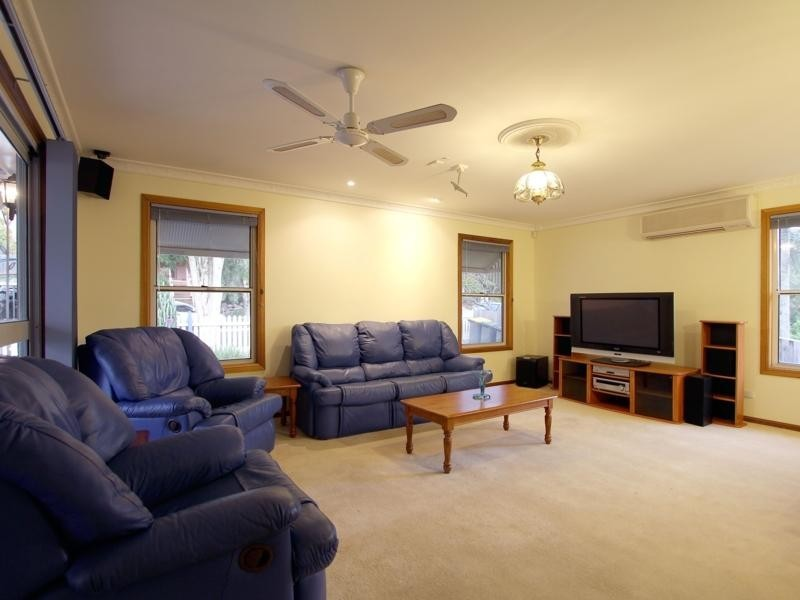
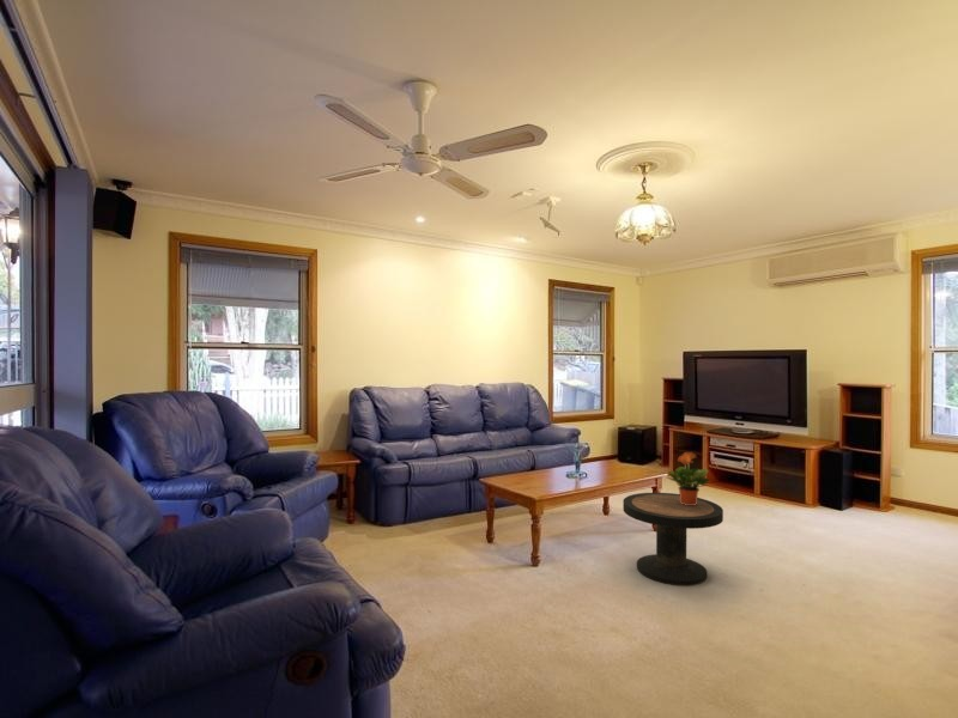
+ side table [622,492,724,586]
+ potted plant [665,451,711,505]
